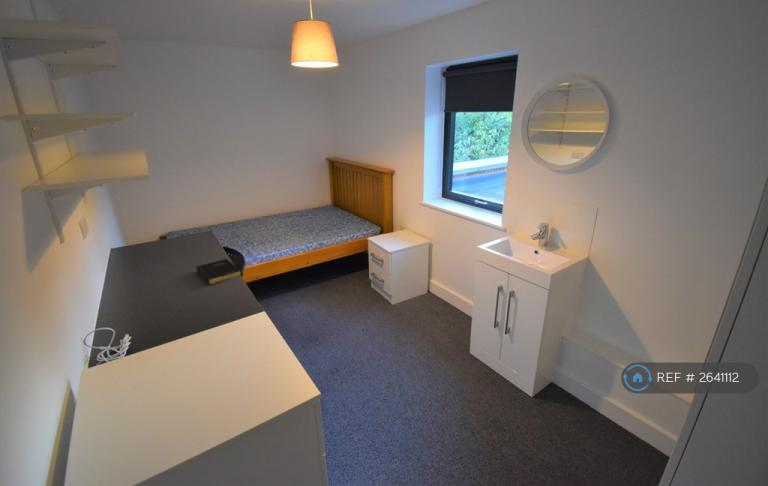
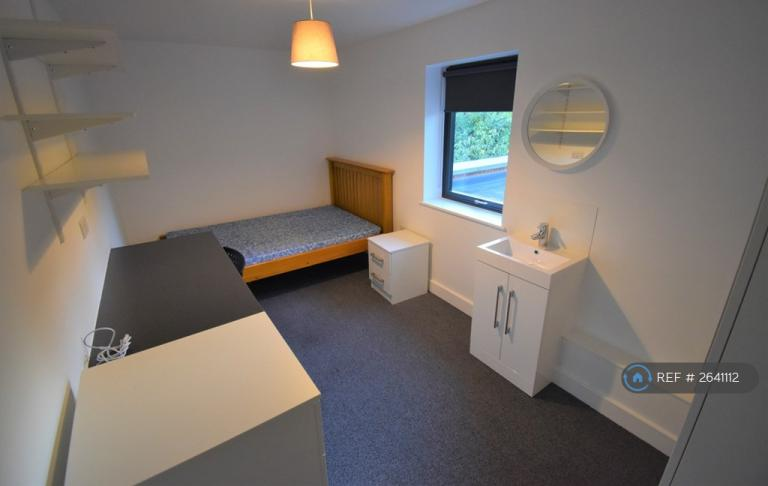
- book [195,258,241,285]
